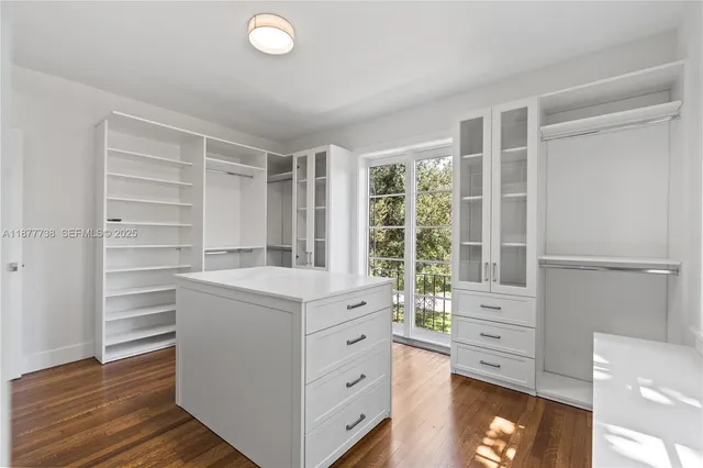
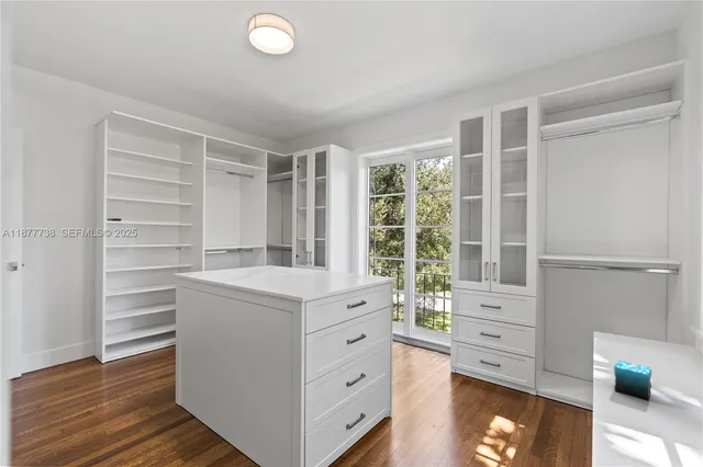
+ candle [613,360,652,401]
